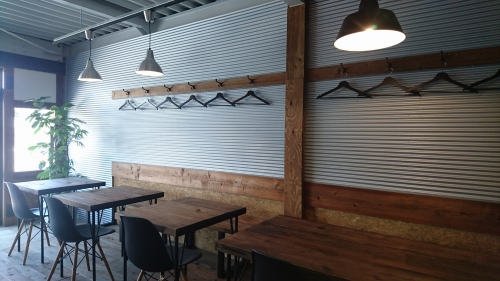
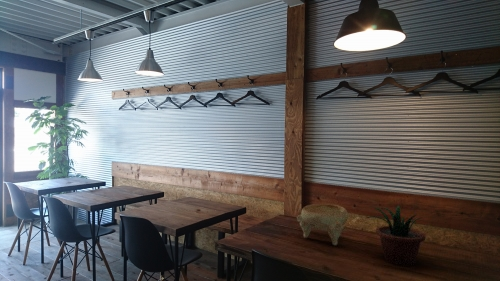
+ potted plant [366,205,426,267]
+ decorative bowl [296,203,349,247]
